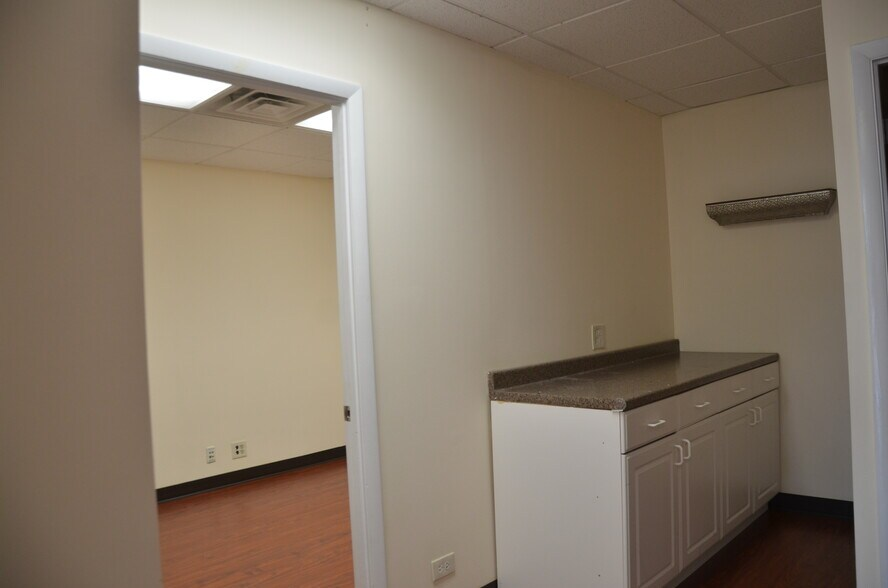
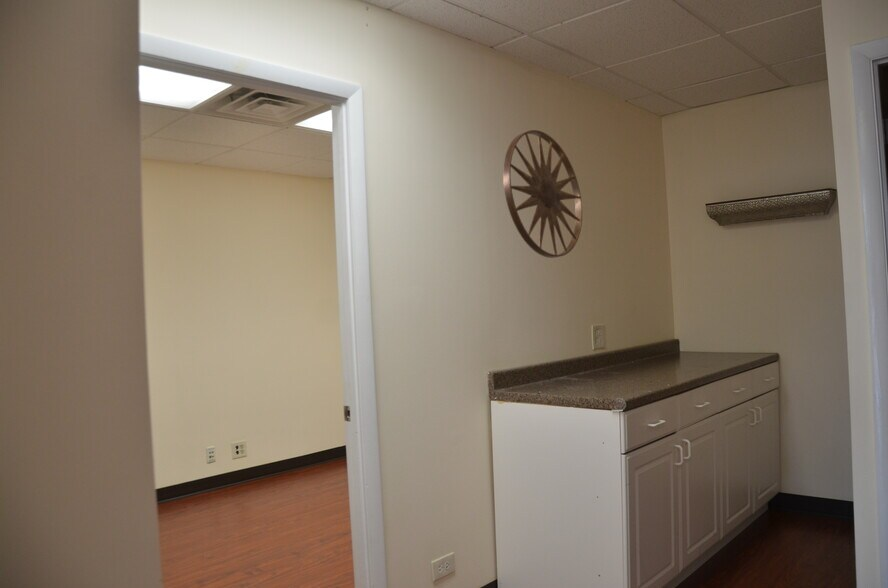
+ wall art [502,129,583,259]
